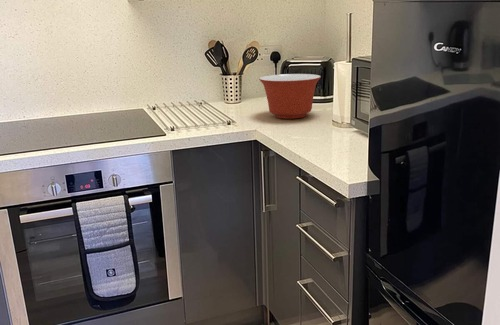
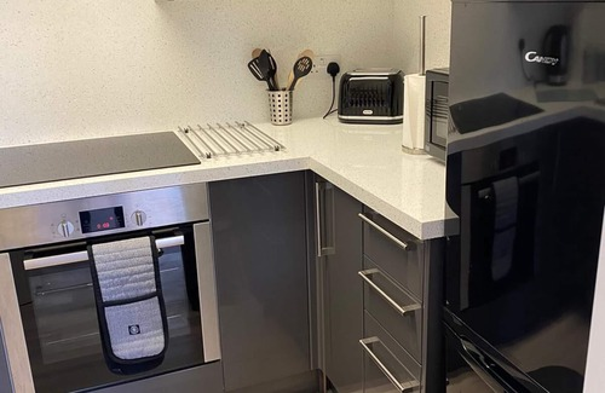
- mixing bowl [258,73,322,120]
